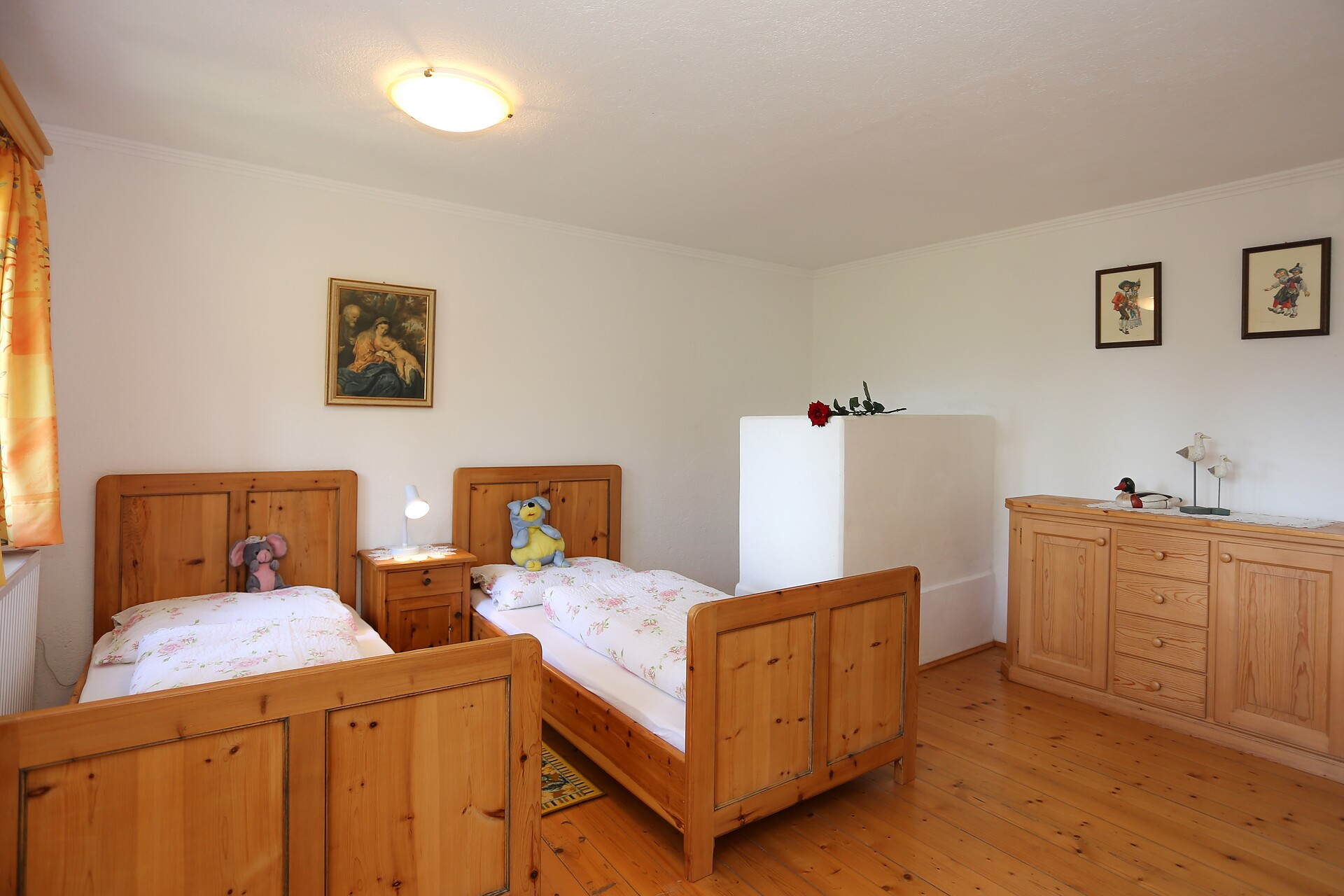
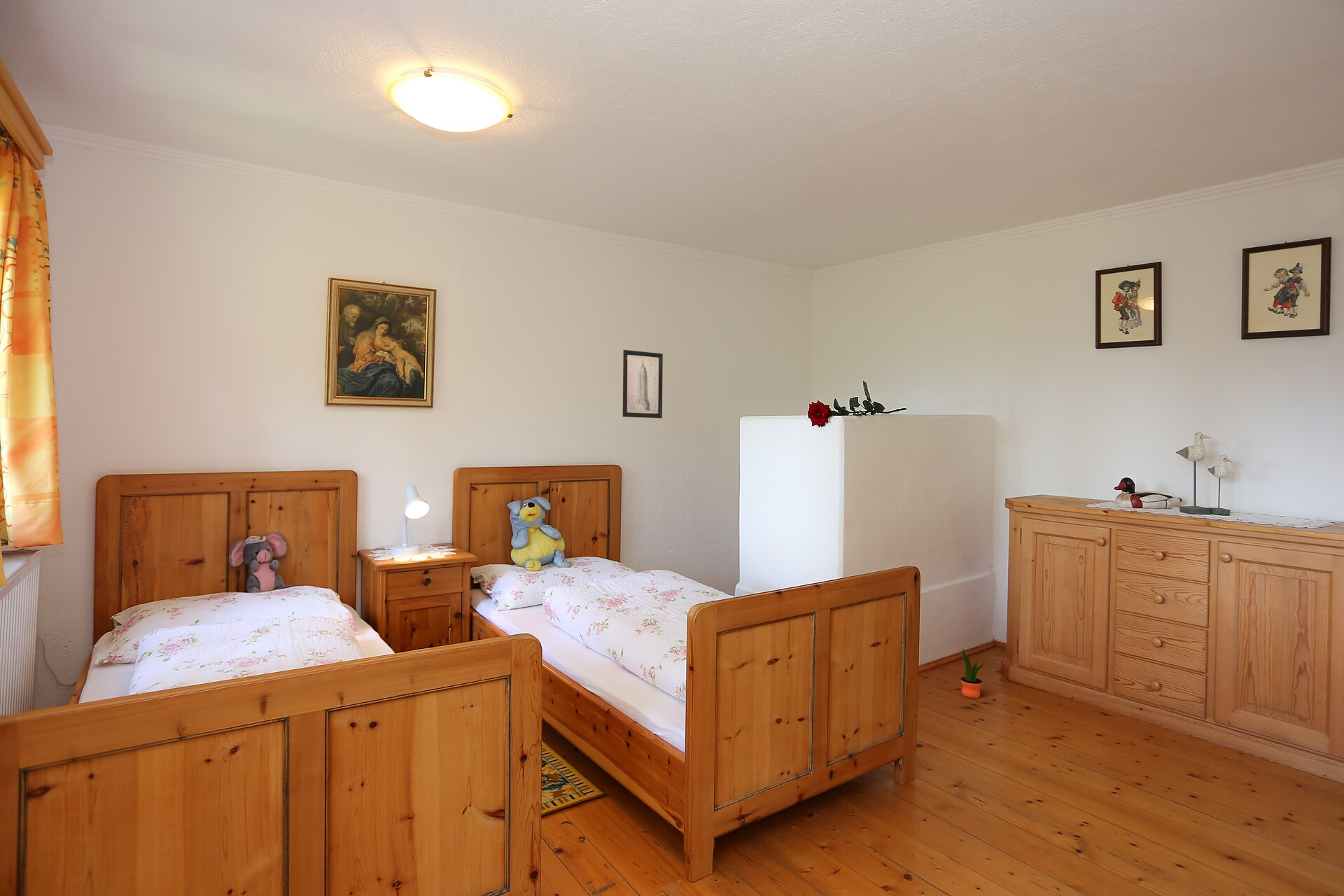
+ wall art [622,349,664,419]
+ potted plant [960,648,984,699]
